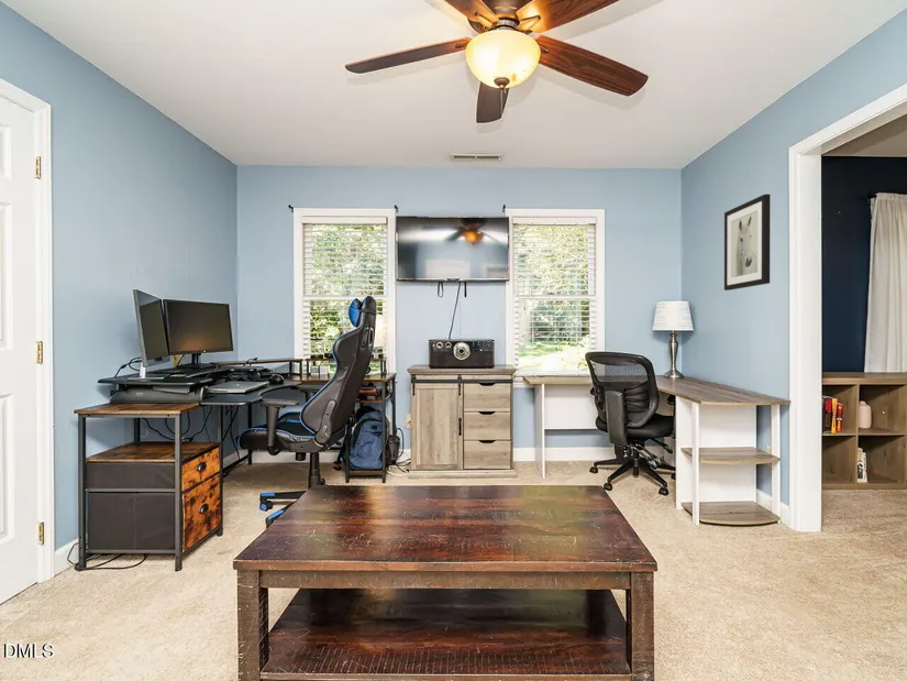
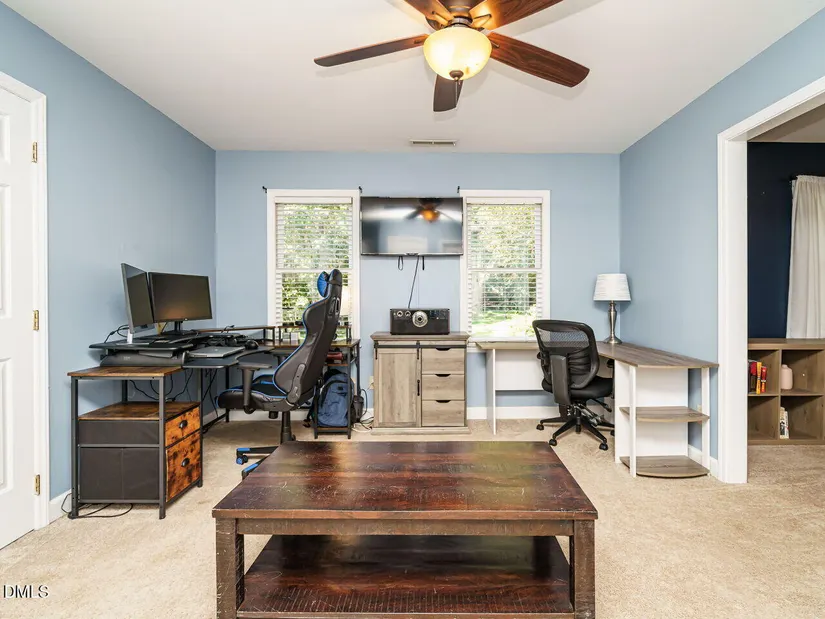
- wall art [723,194,772,292]
